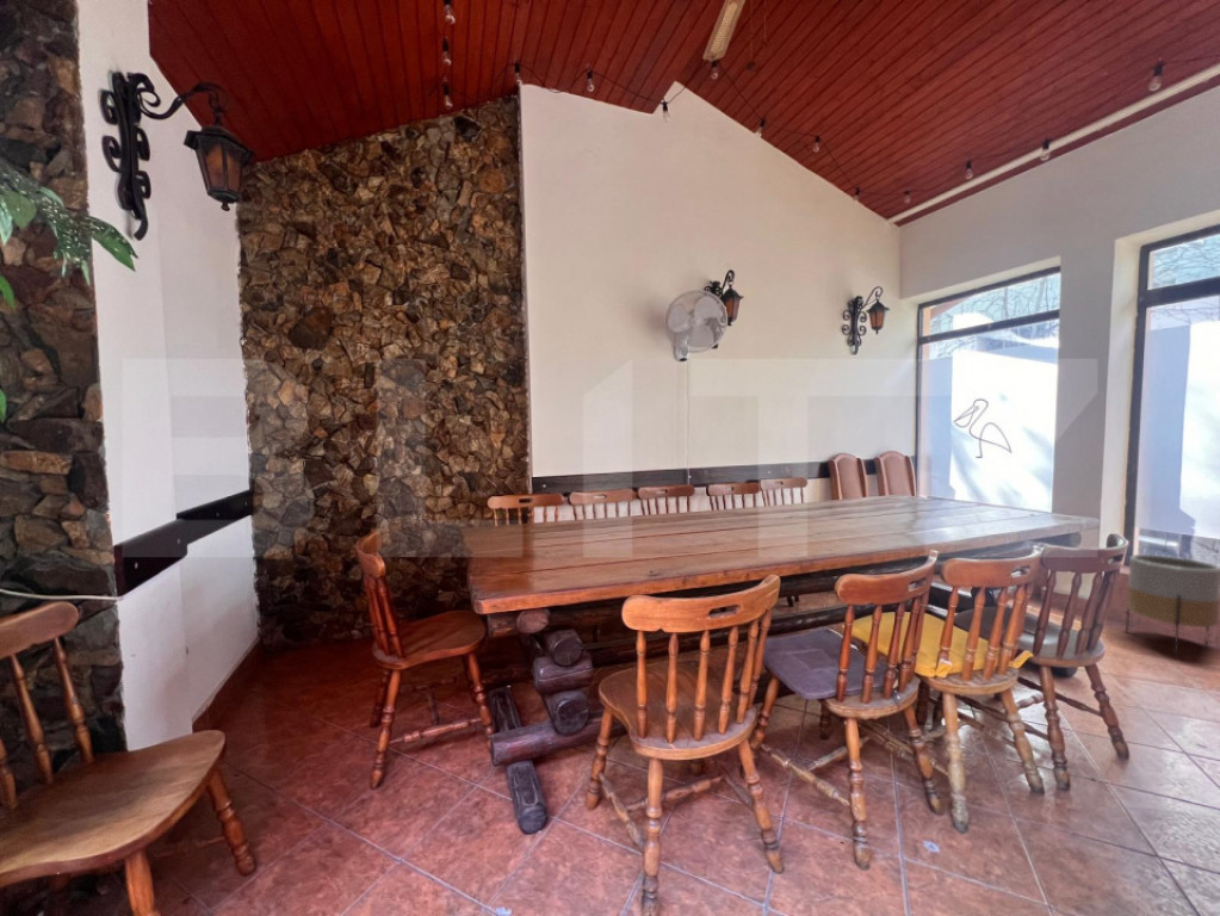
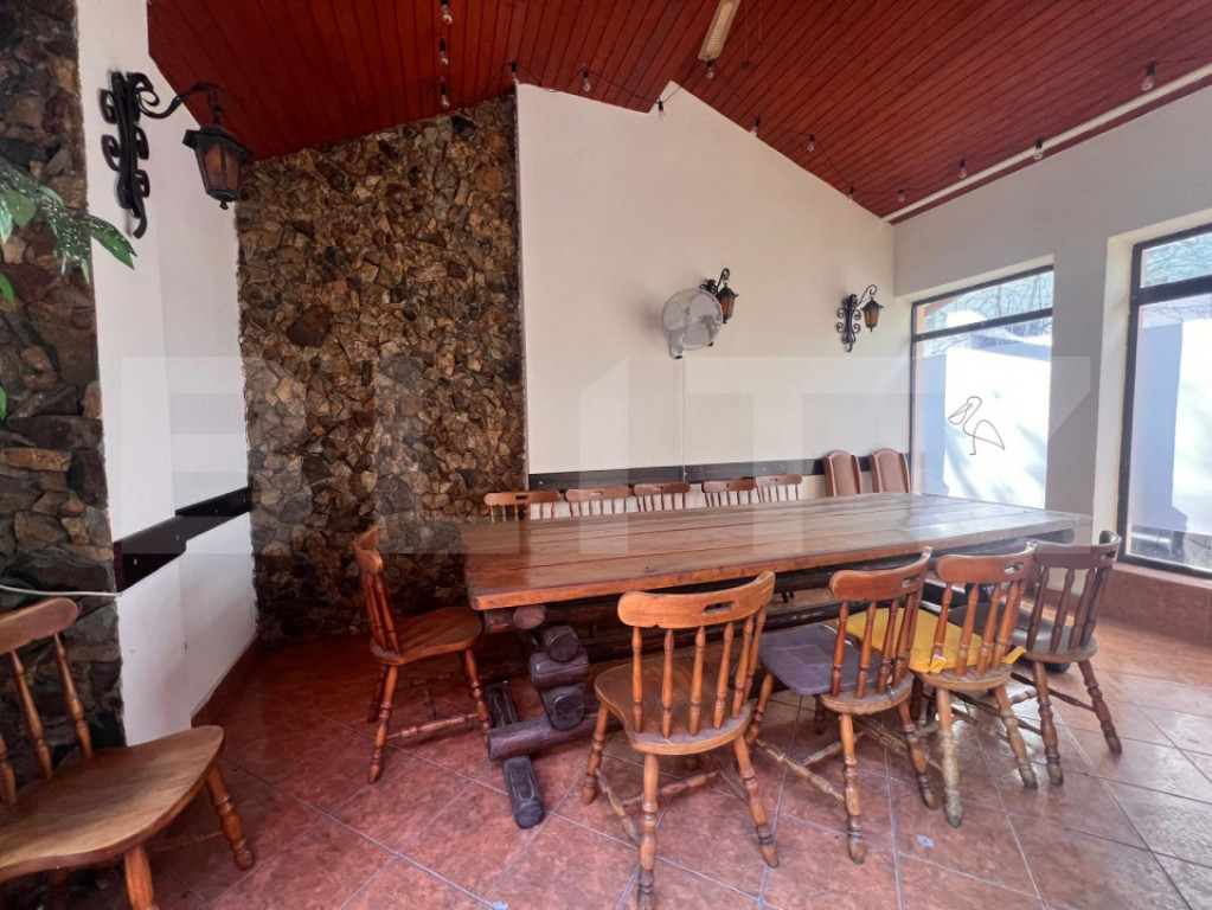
- planter [1125,553,1220,657]
